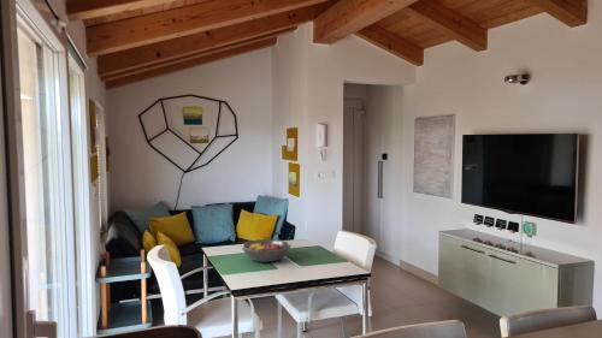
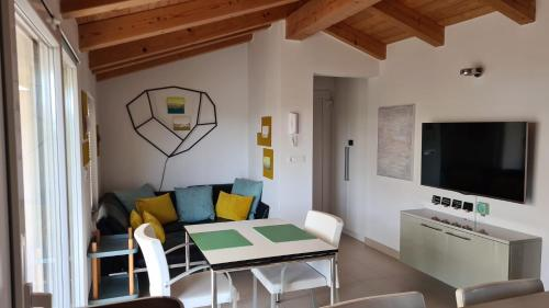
- fruit bowl [241,238,293,263]
